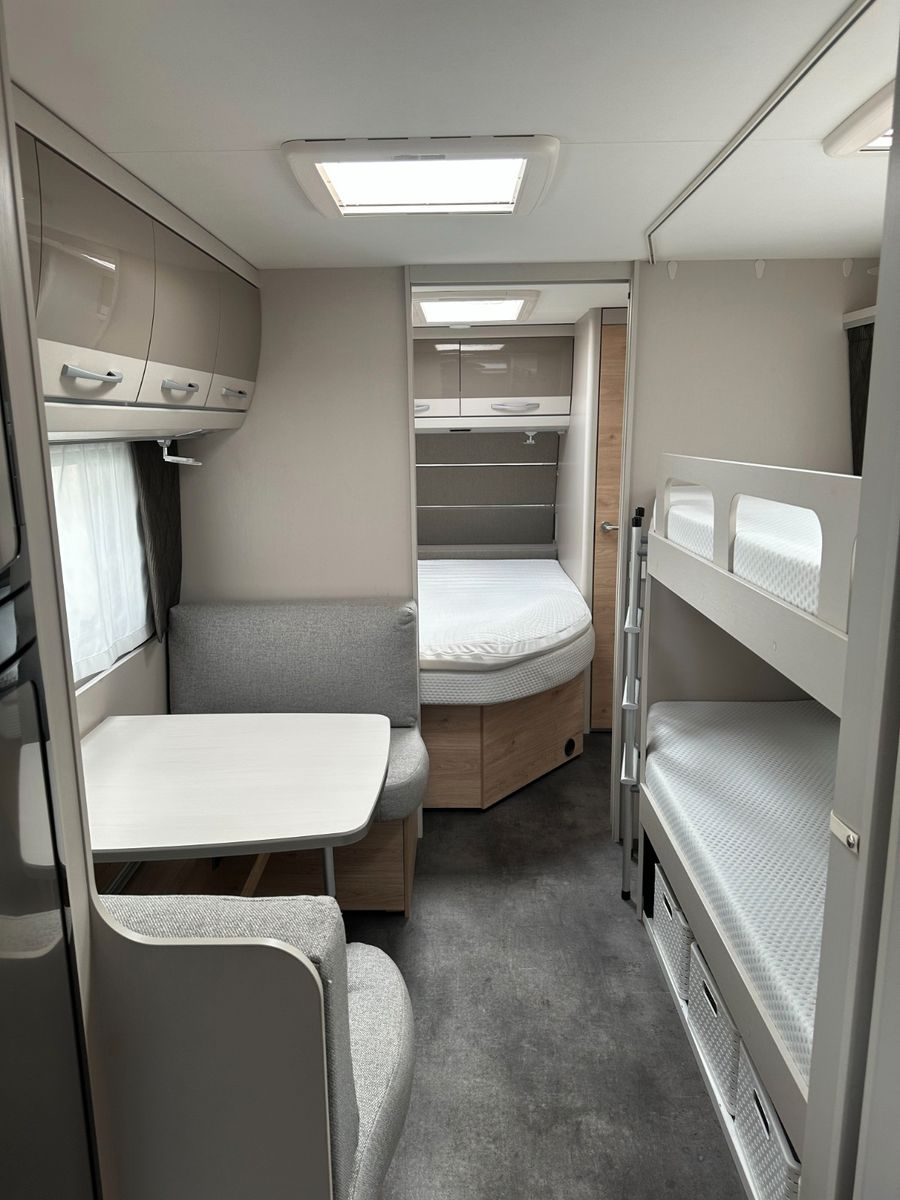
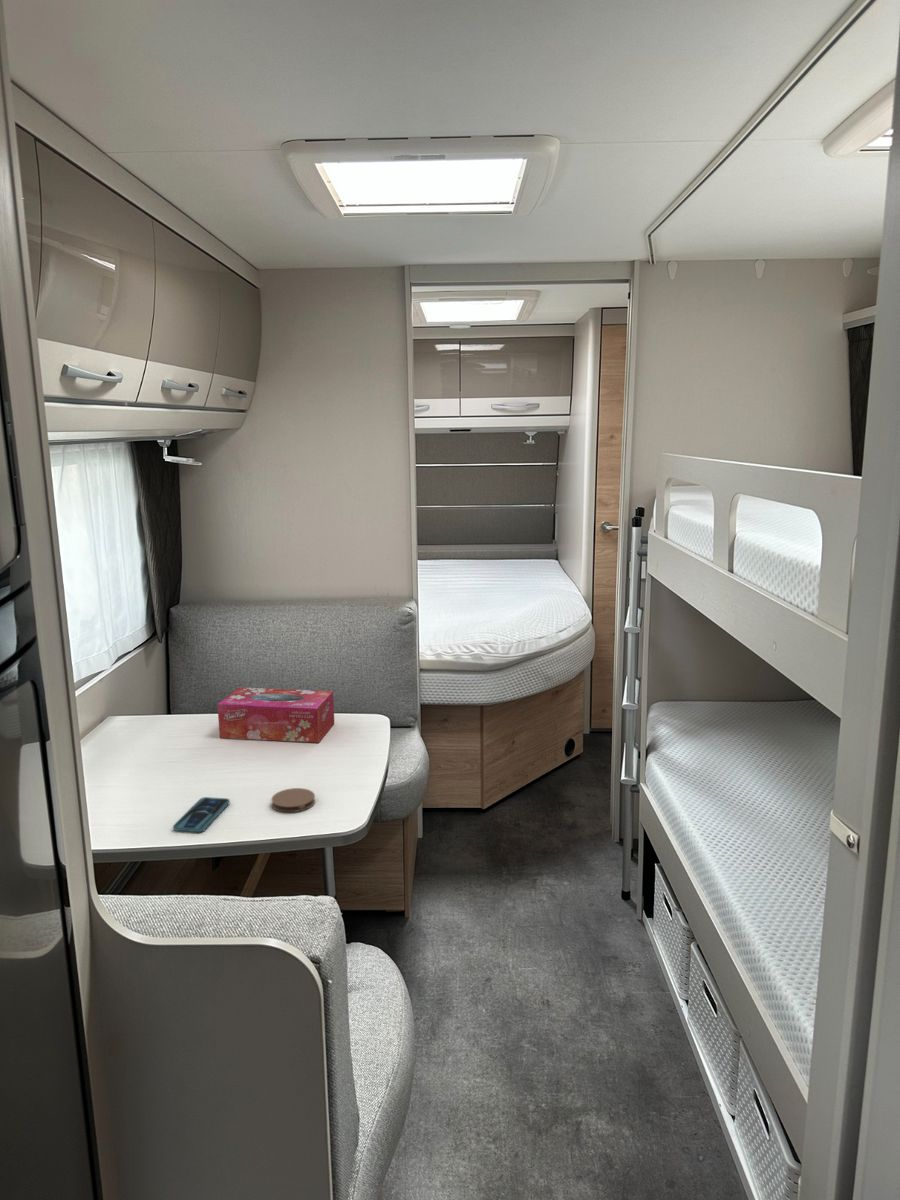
+ smartphone [172,796,231,833]
+ tissue box [217,687,335,743]
+ coaster [271,787,316,813]
